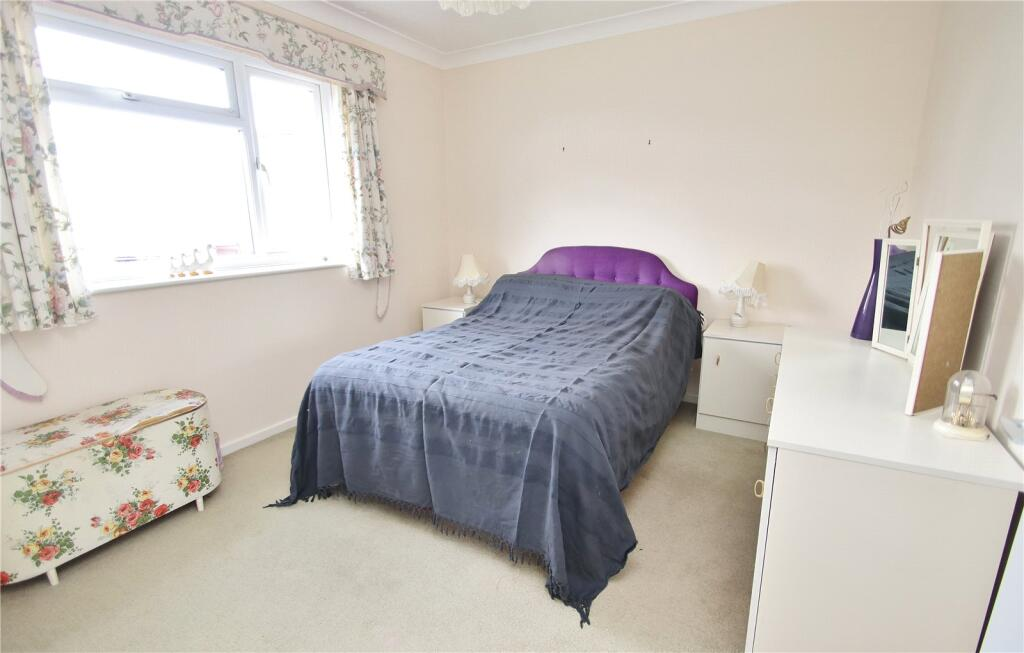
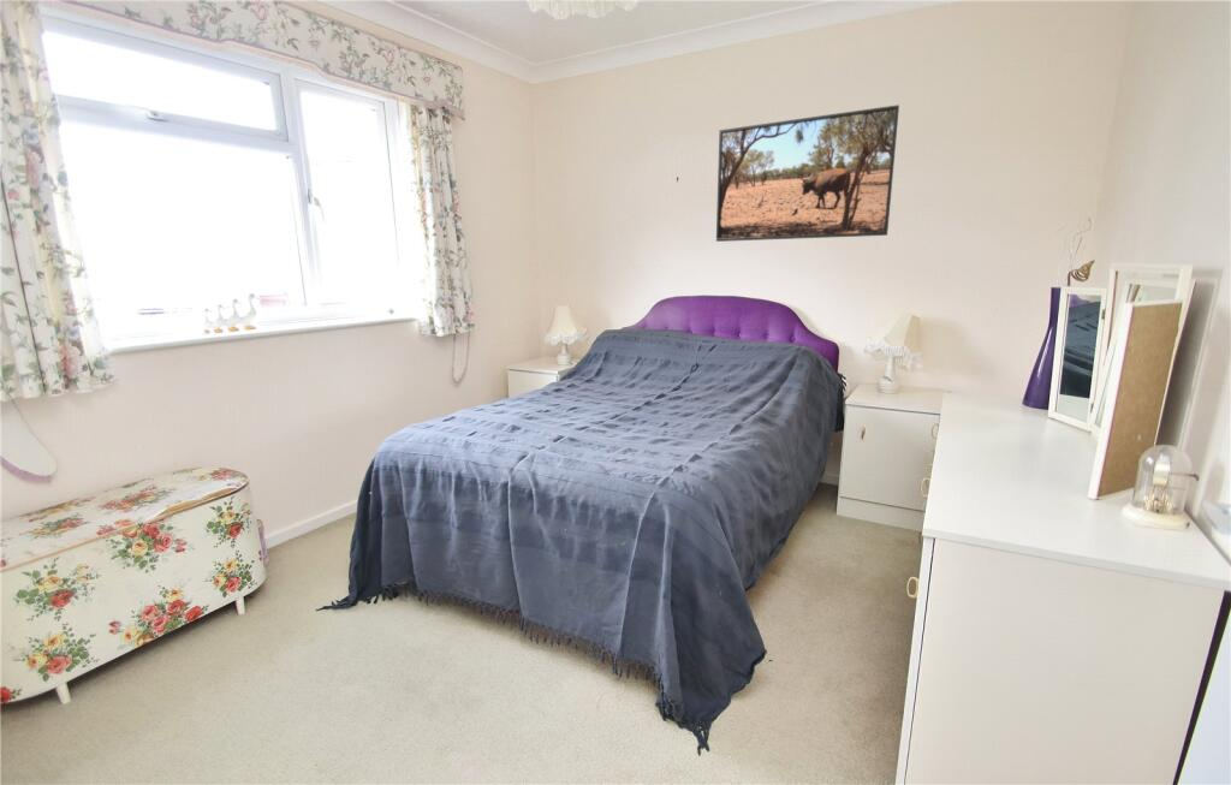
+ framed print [715,103,900,243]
